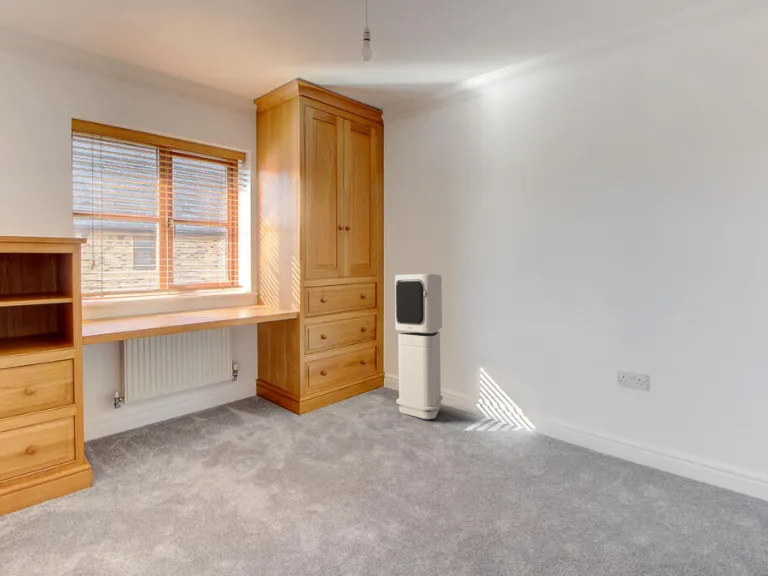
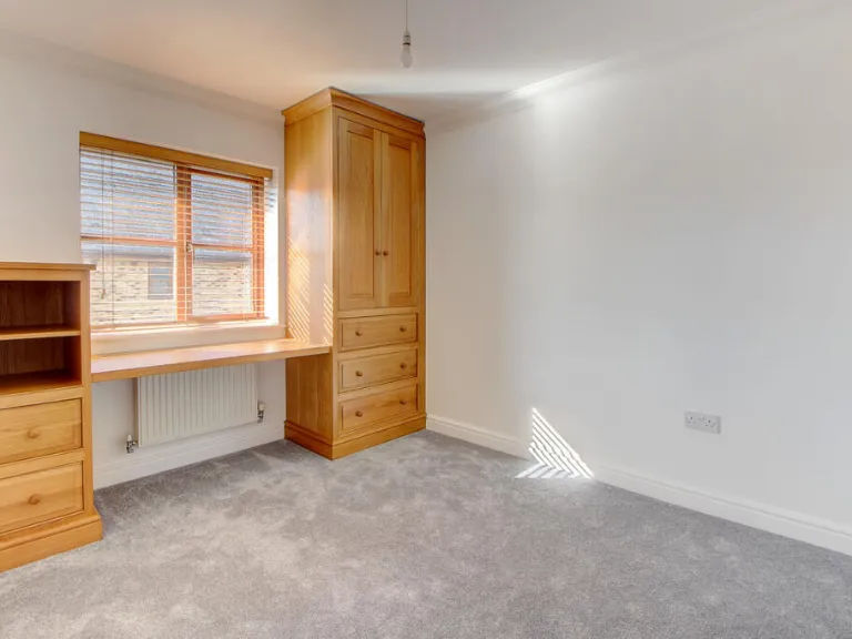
- air purifier [394,273,444,420]
